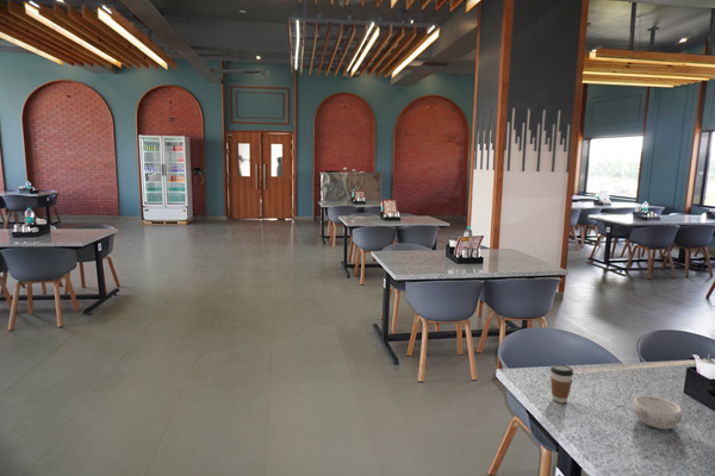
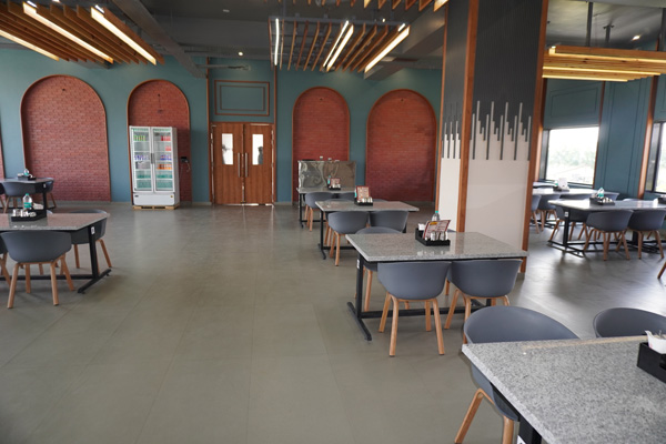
- decorative bowl [632,394,683,431]
- coffee cup [549,363,574,403]
